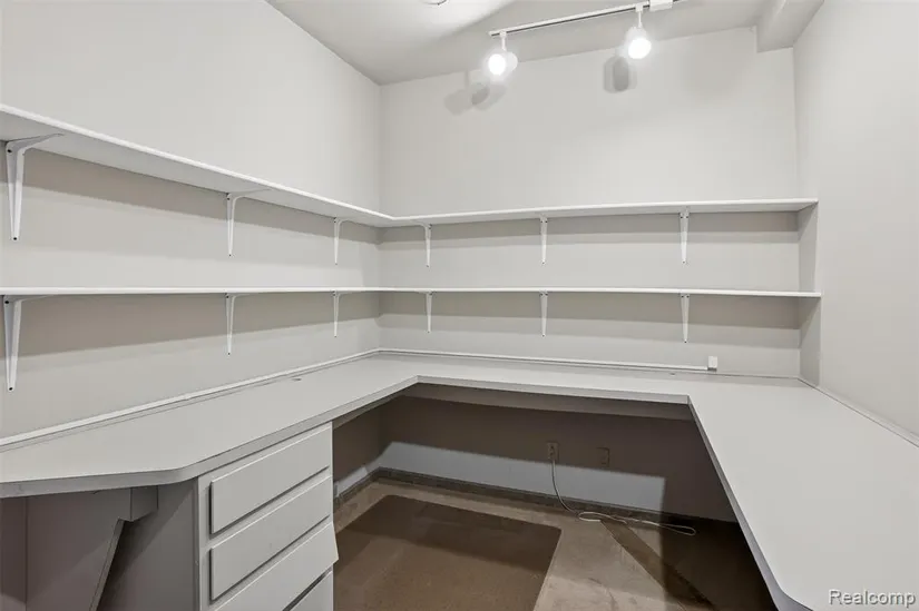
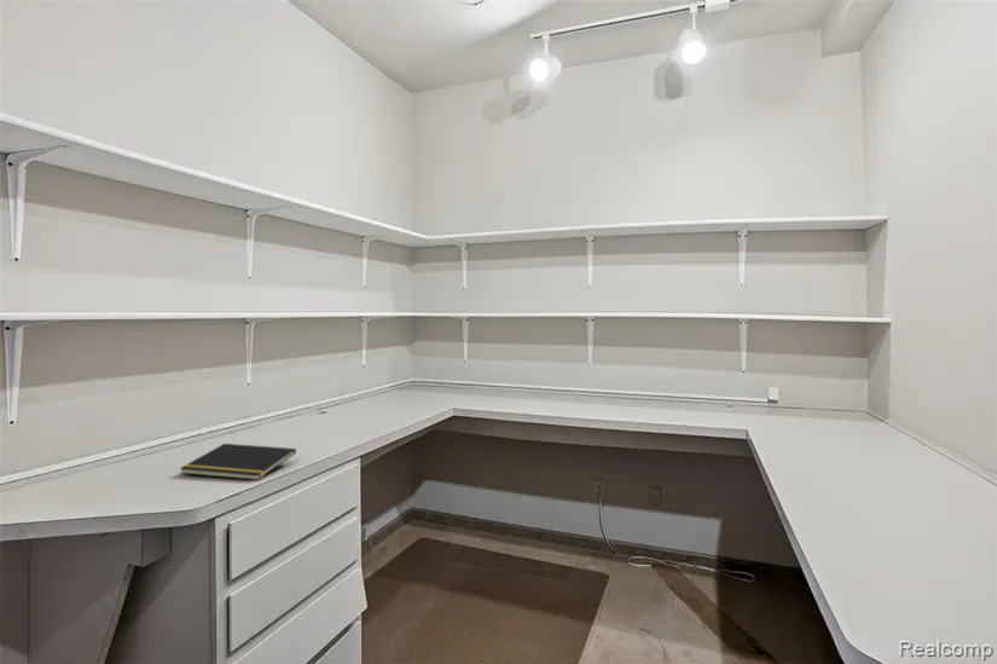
+ notepad [179,443,297,481]
